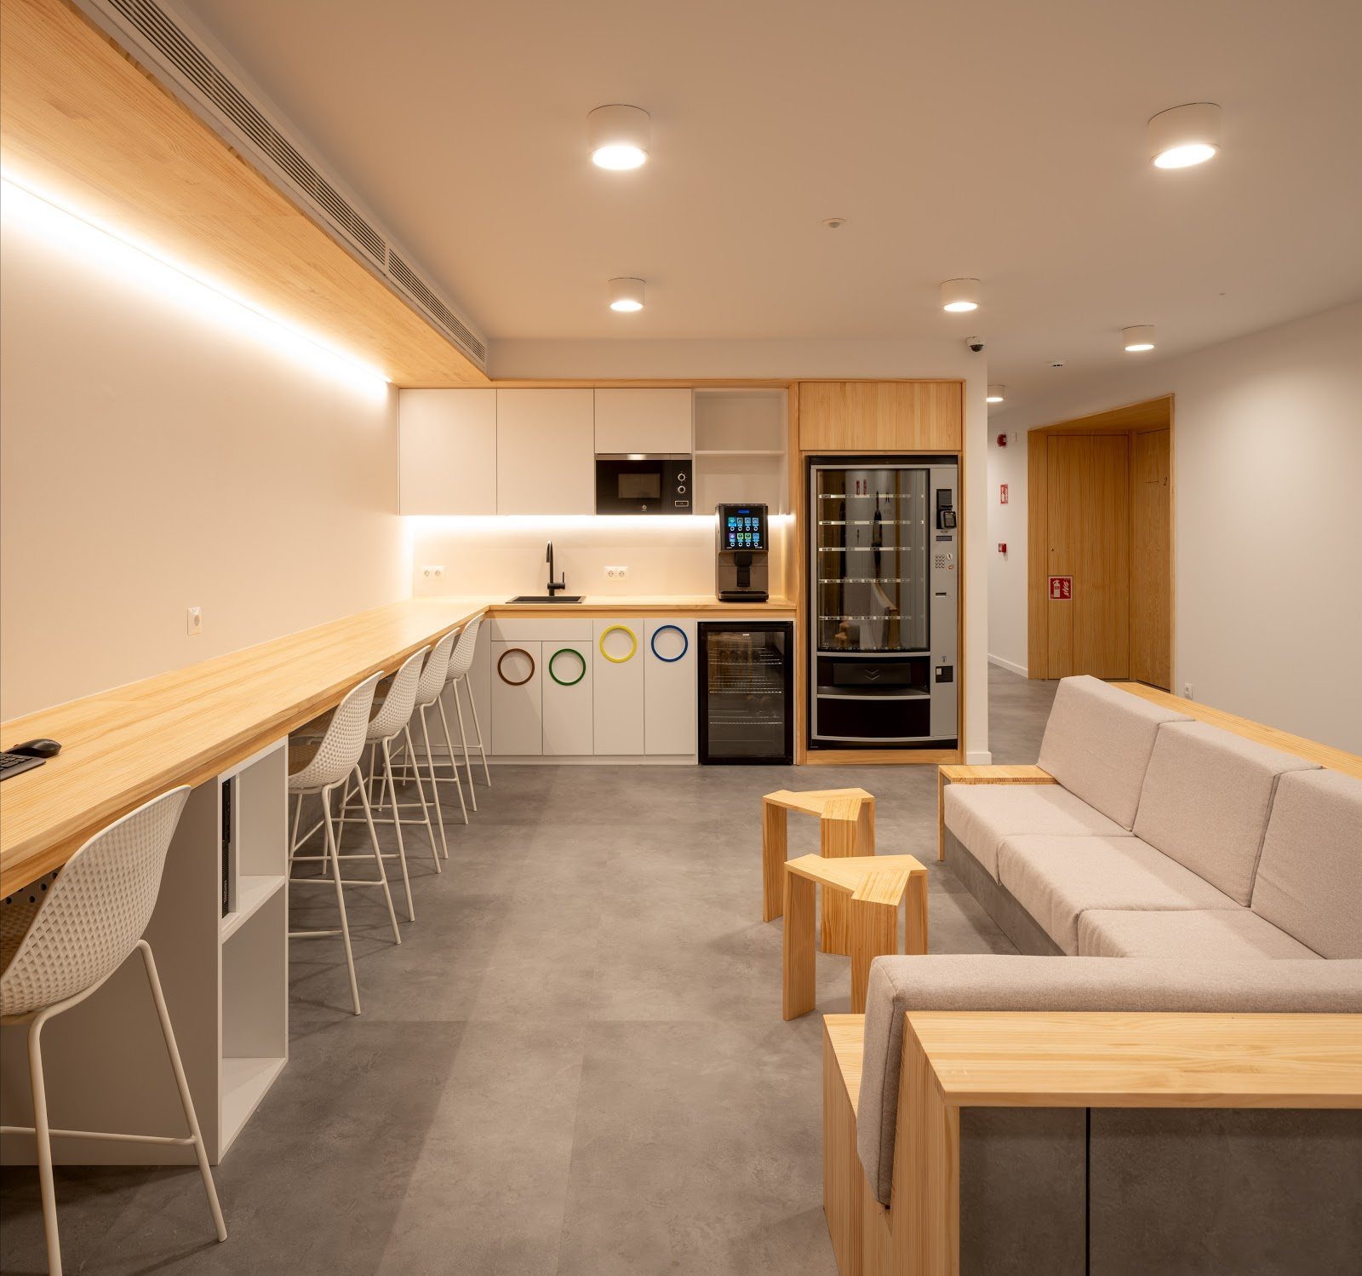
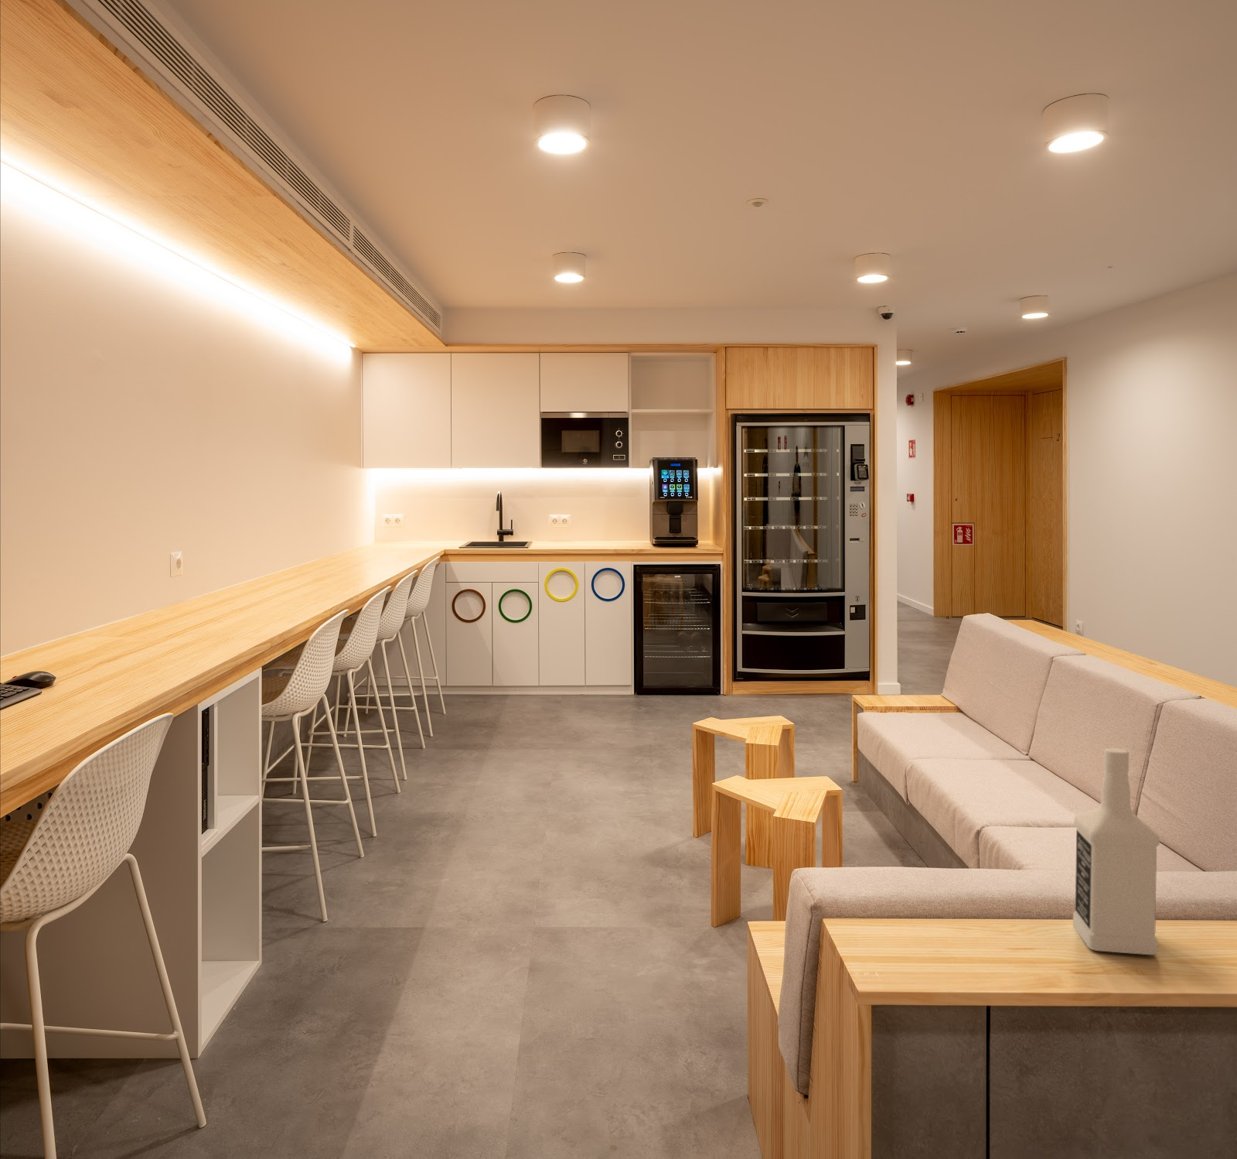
+ vodka [1073,747,1161,955]
